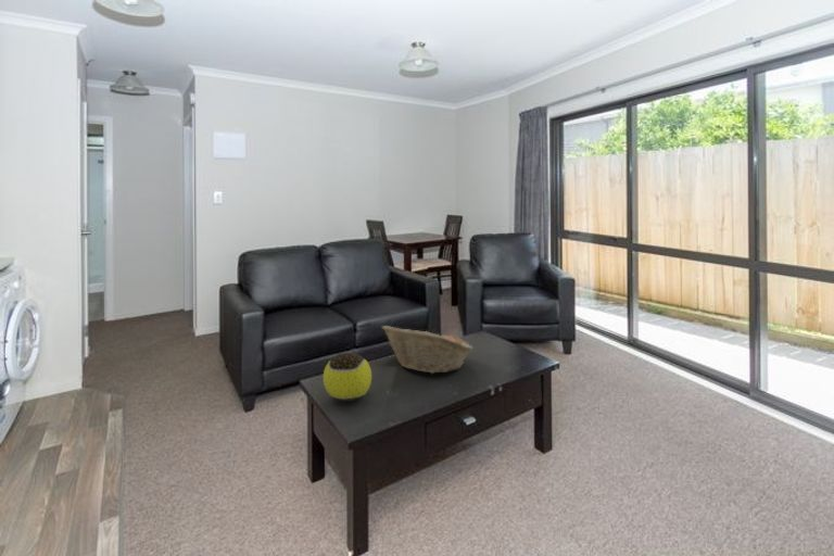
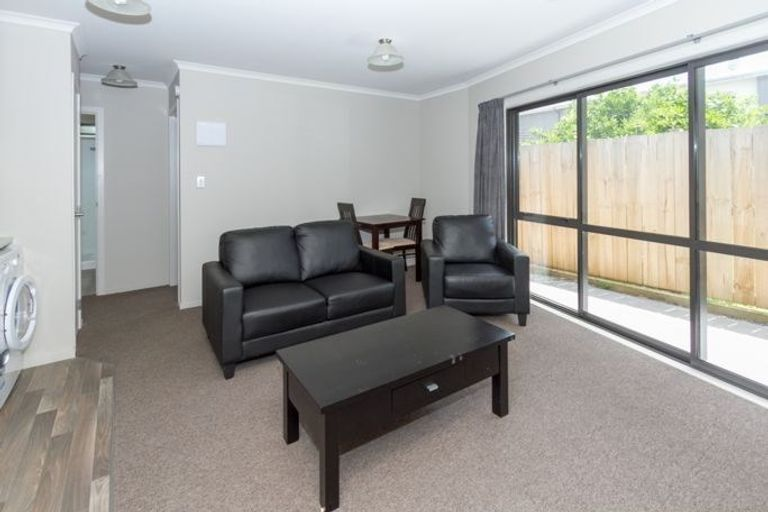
- fruit basket [381,325,473,375]
- decorative ball [323,352,372,403]
